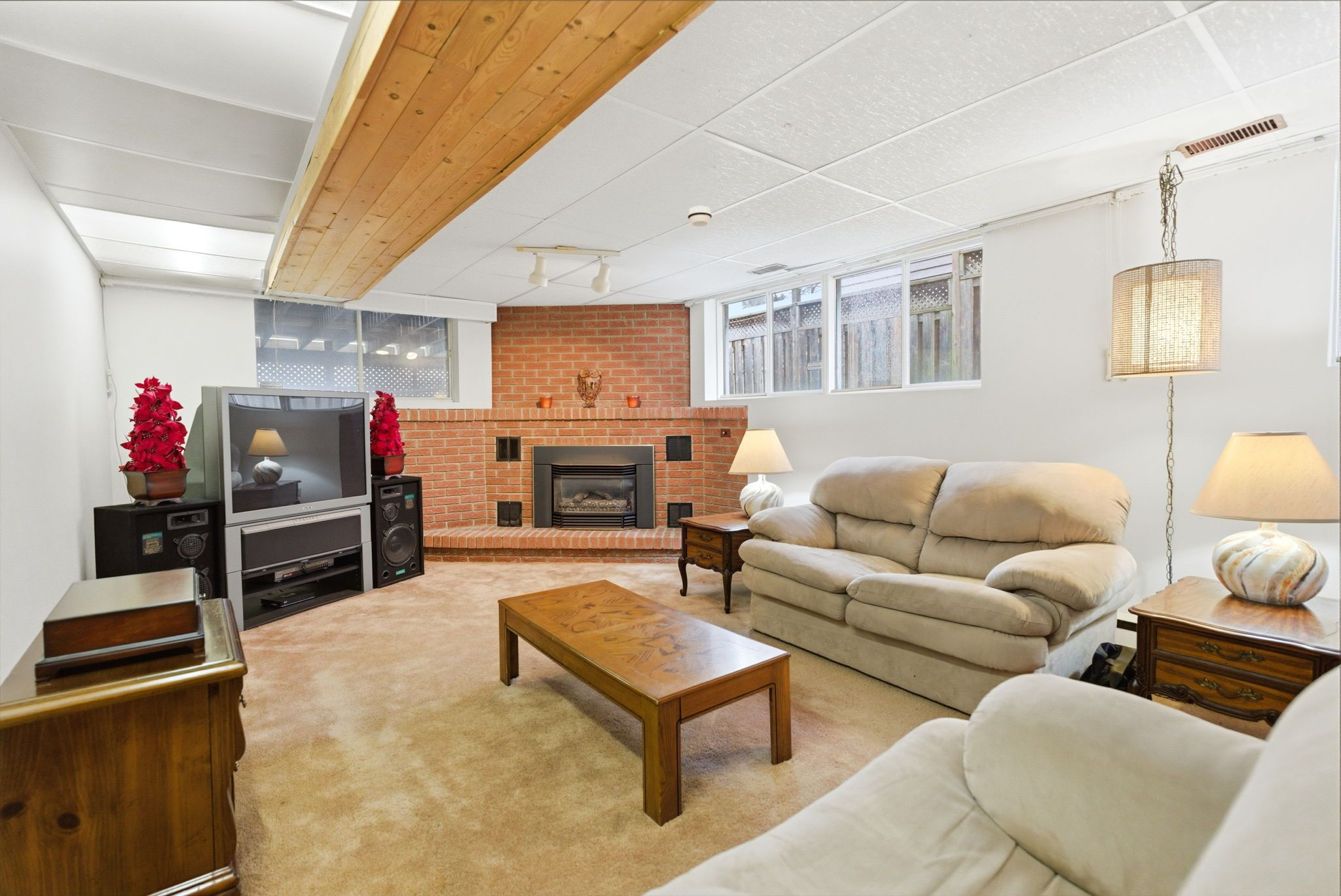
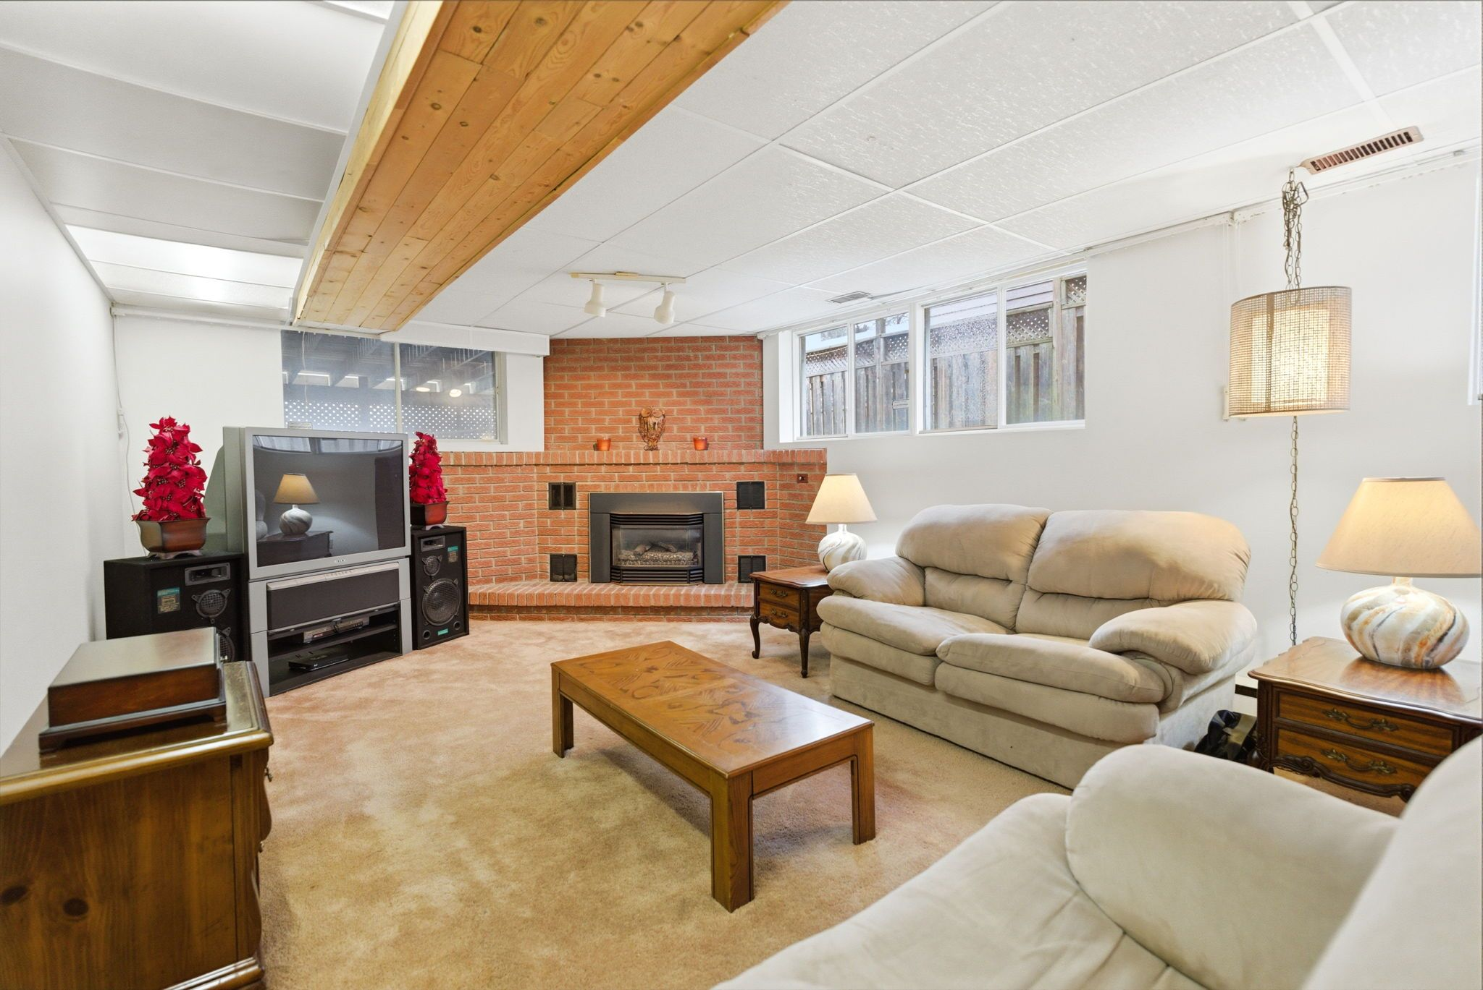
- smoke detector [687,206,712,227]
